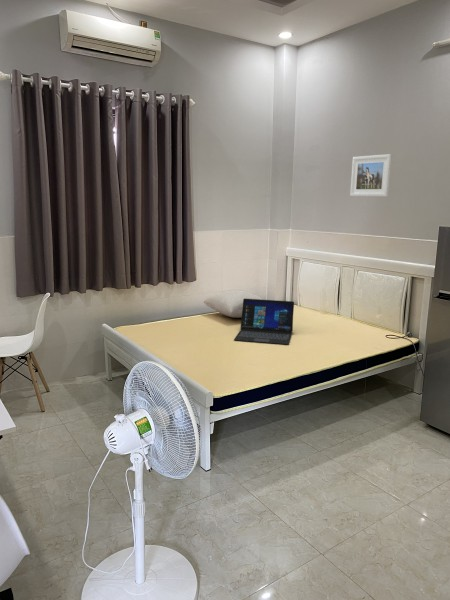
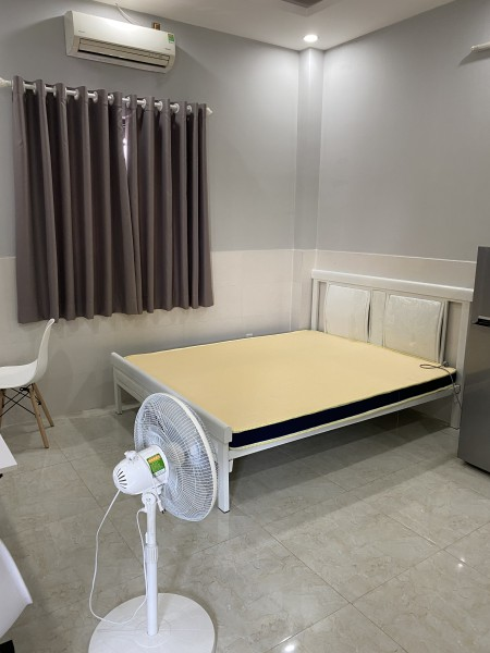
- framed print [349,153,393,197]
- laptop [233,299,295,346]
- pillow [203,289,264,319]
